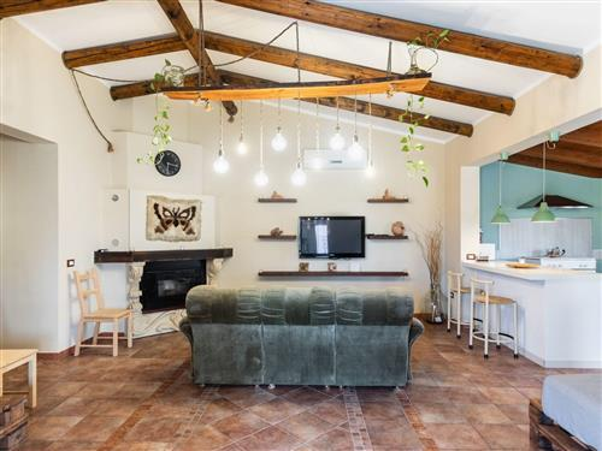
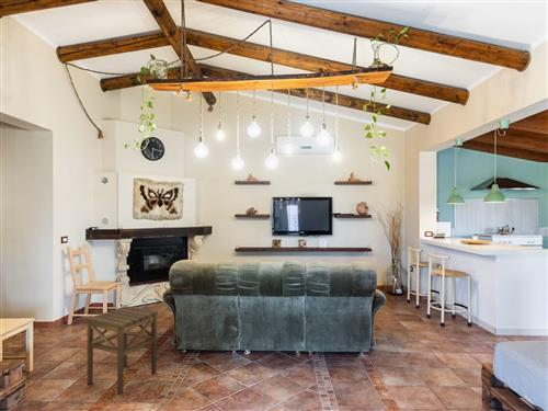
+ side table [87,305,159,396]
